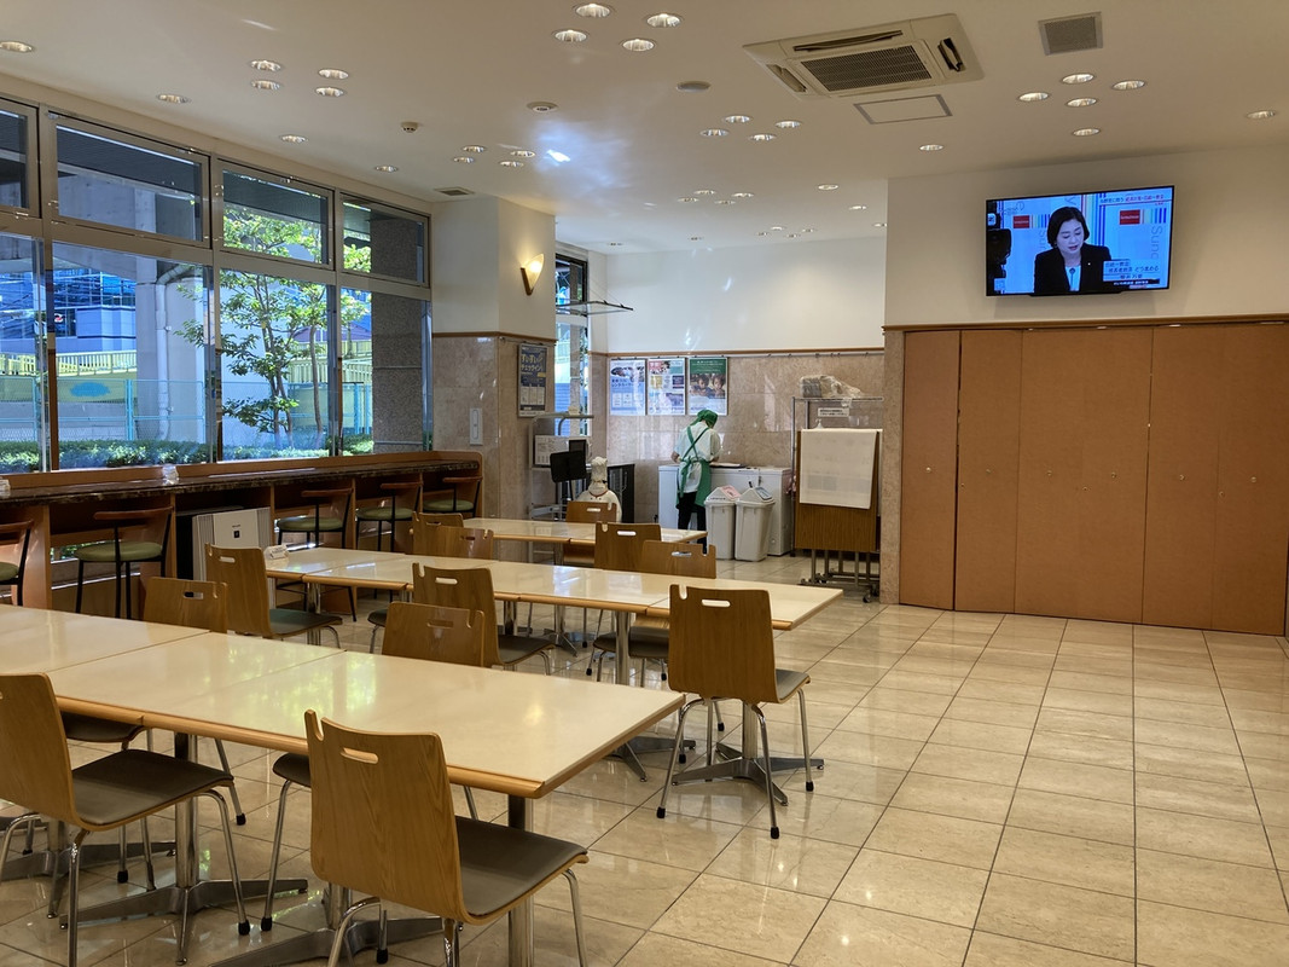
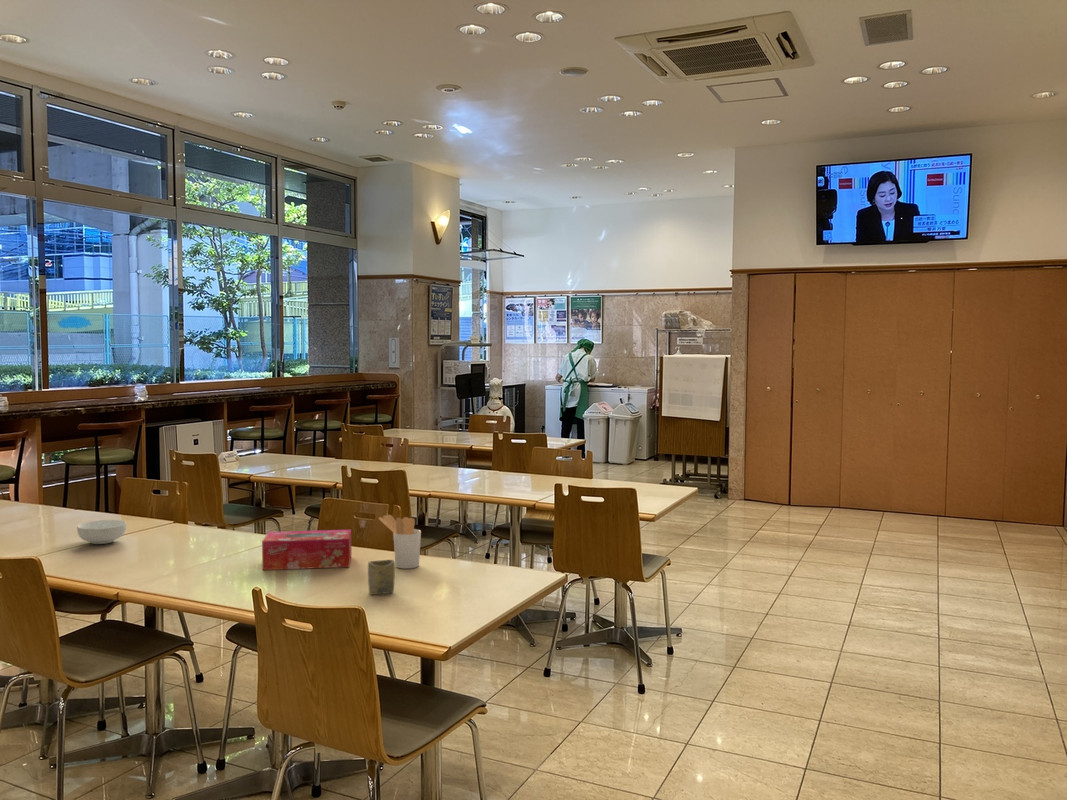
+ cup [367,559,396,595]
+ tissue box [261,529,353,571]
+ utensil holder [378,514,422,570]
+ cereal bowl [76,519,128,545]
